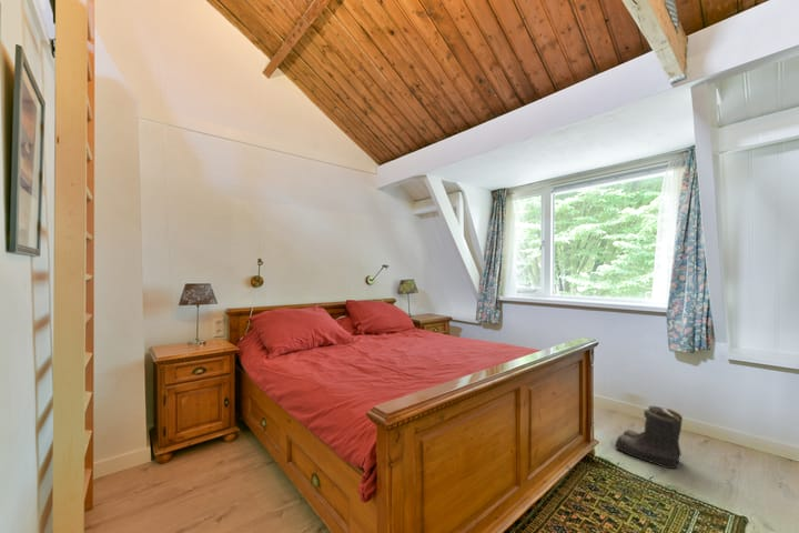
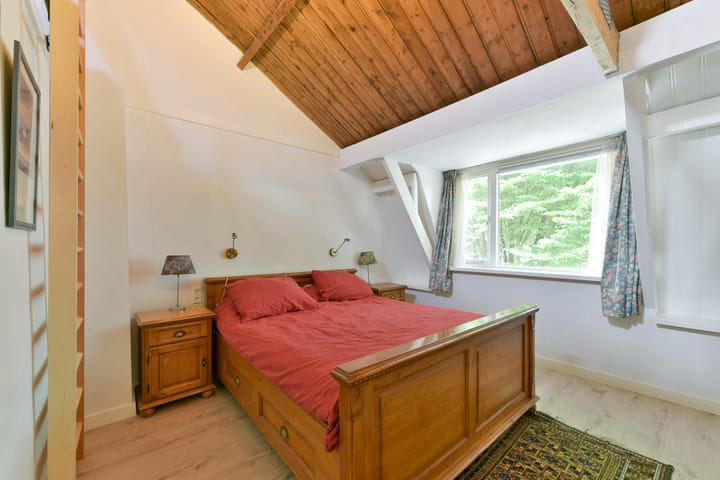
- boots [614,404,684,470]
